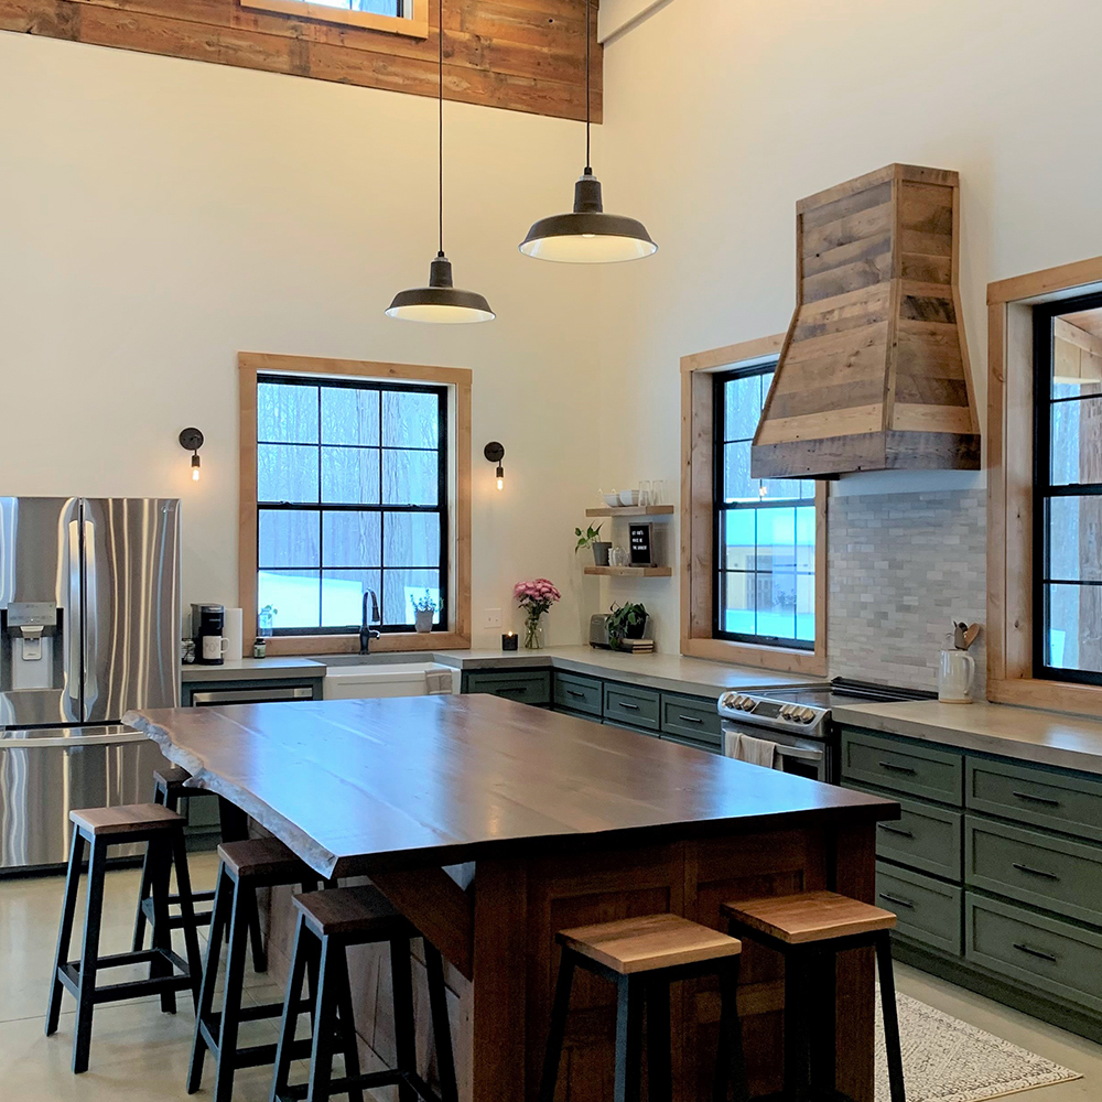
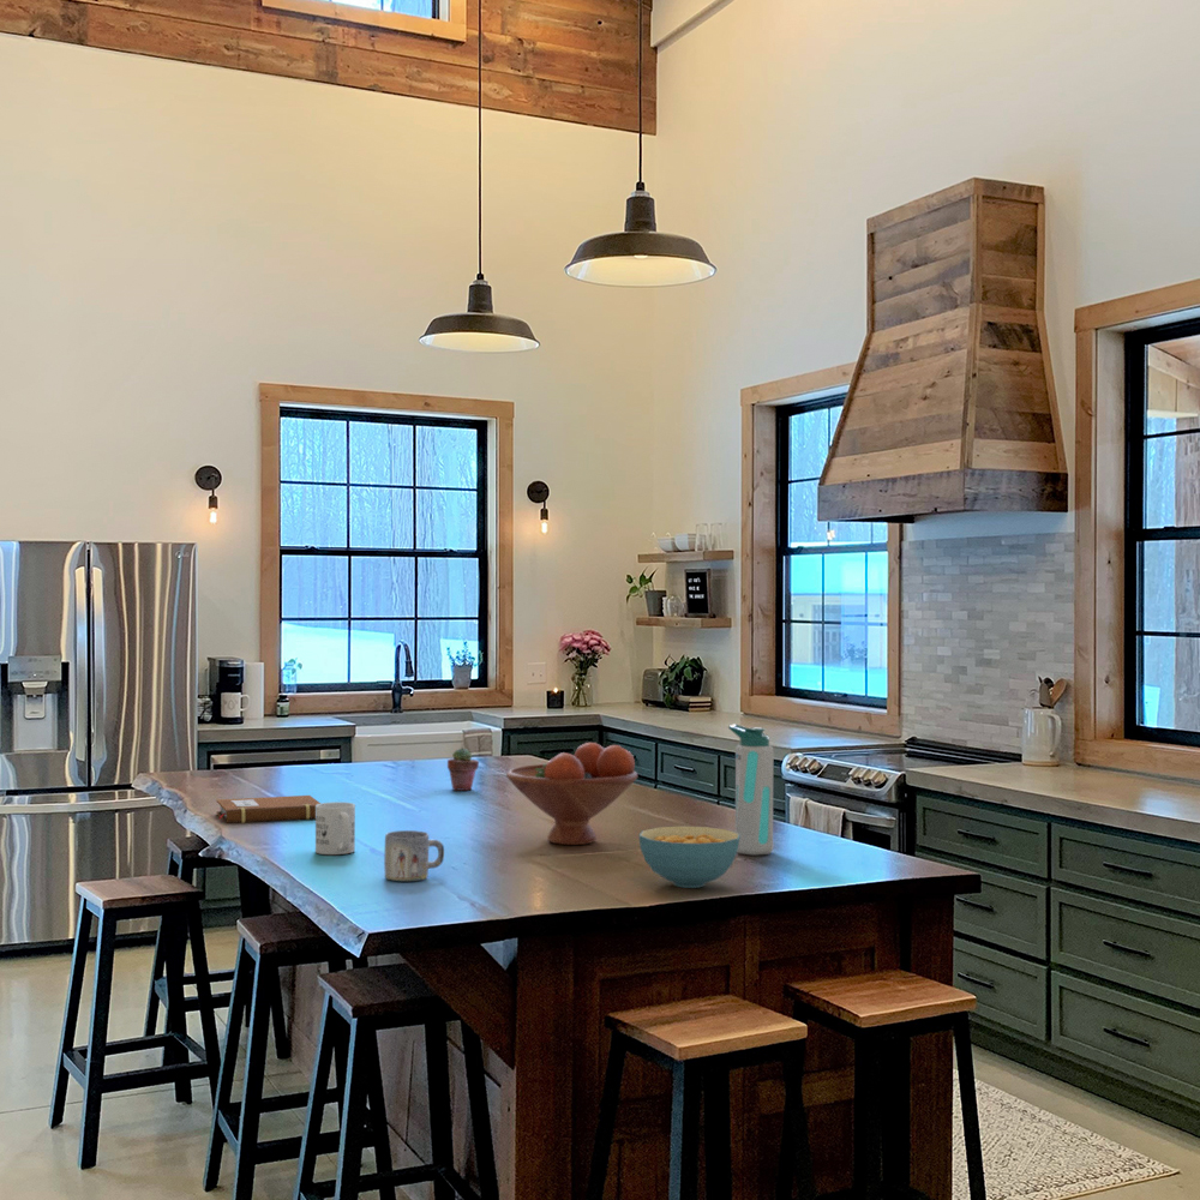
+ mug [314,802,356,856]
+ cereal bowl [637,826,740,889]
+ notebook [216,794,322,824]
+ potted succulent [446,746,480,792]
+ mug [383,829,445,882]
+ water bottle [727,722,774,857]
+ fruit bowl [505,742,638,846]
